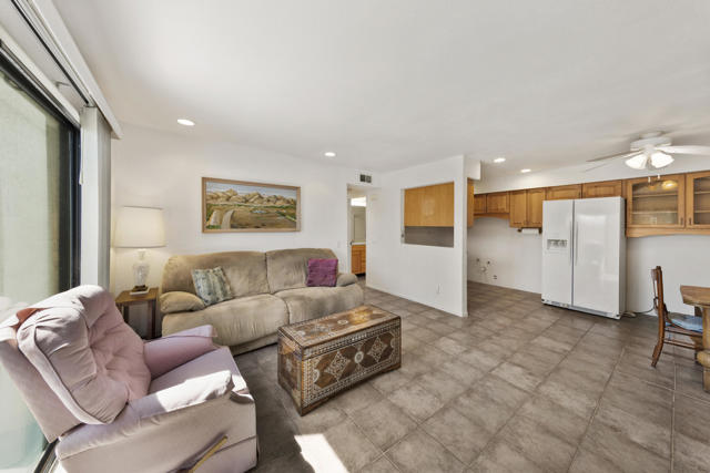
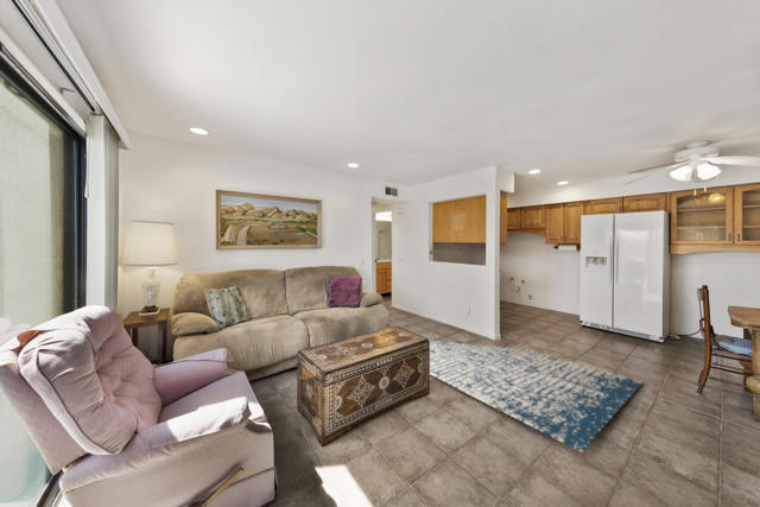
+ rug [429,340,644,454]
